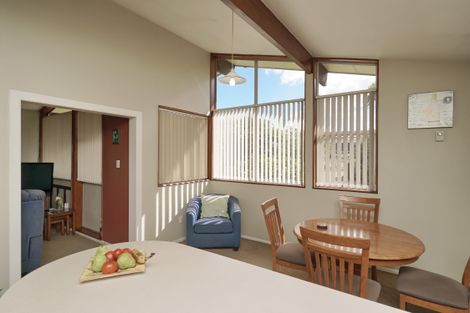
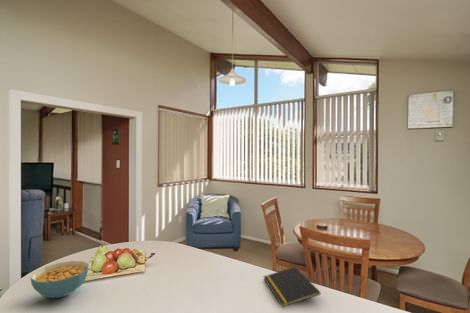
+ notepad [263,266,321,308]
+ cereal bowl [30,260,90,299]
